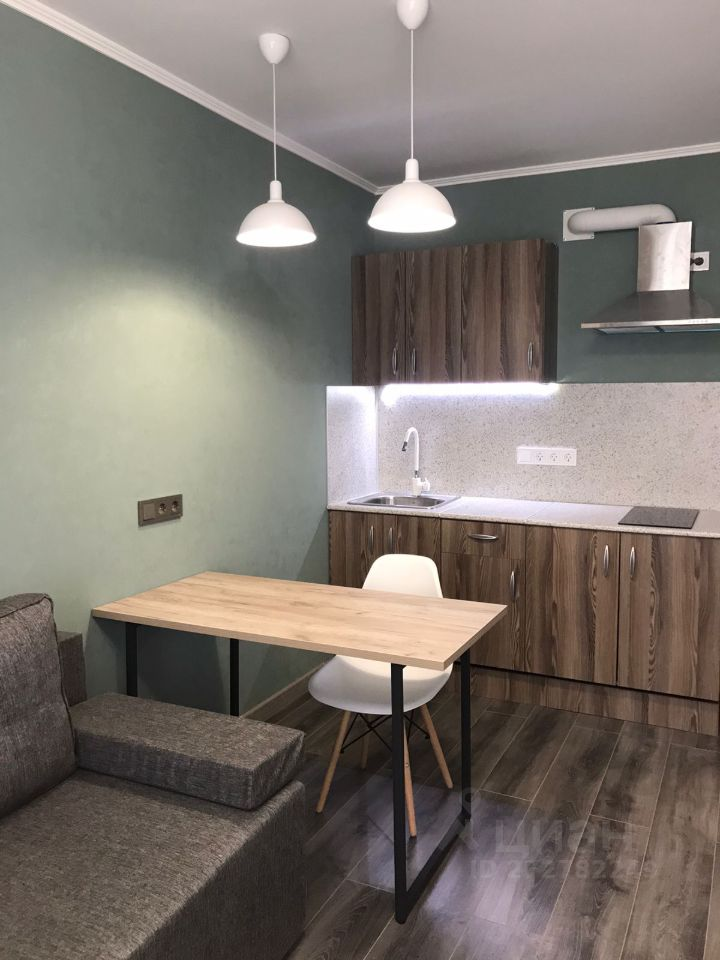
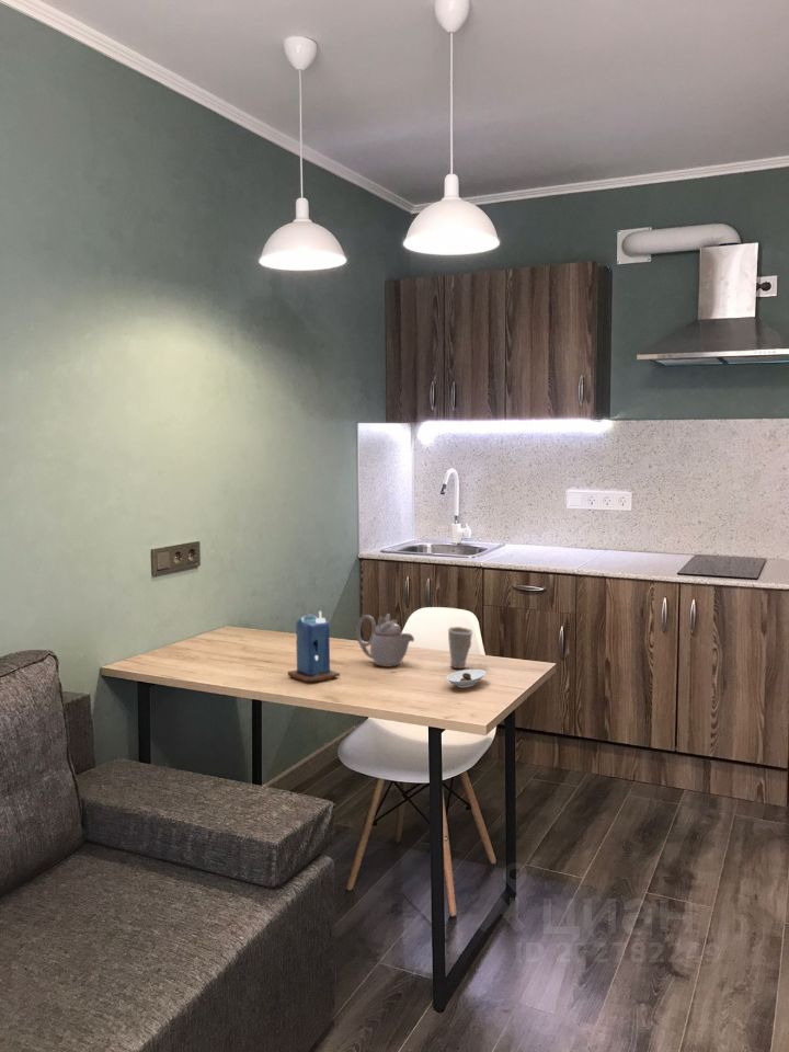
+ candle [287,609,341,683]
+ saucer [445,668,487,689]
+ teapot [355,613,415,667]
+ cup [447,626,474,670]
